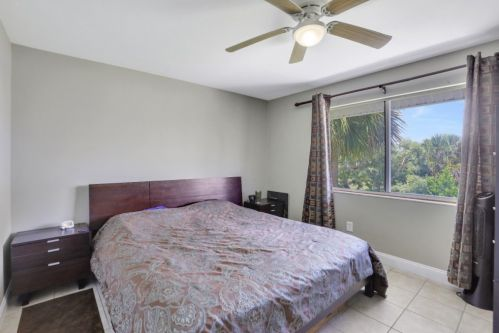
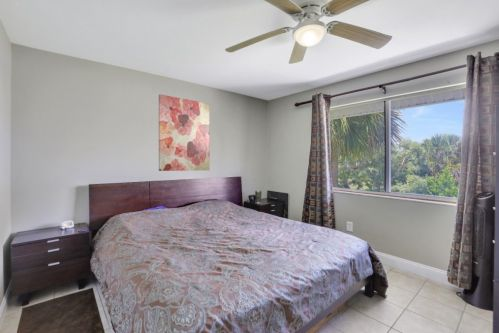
+ wall art [158,93,211,172]
